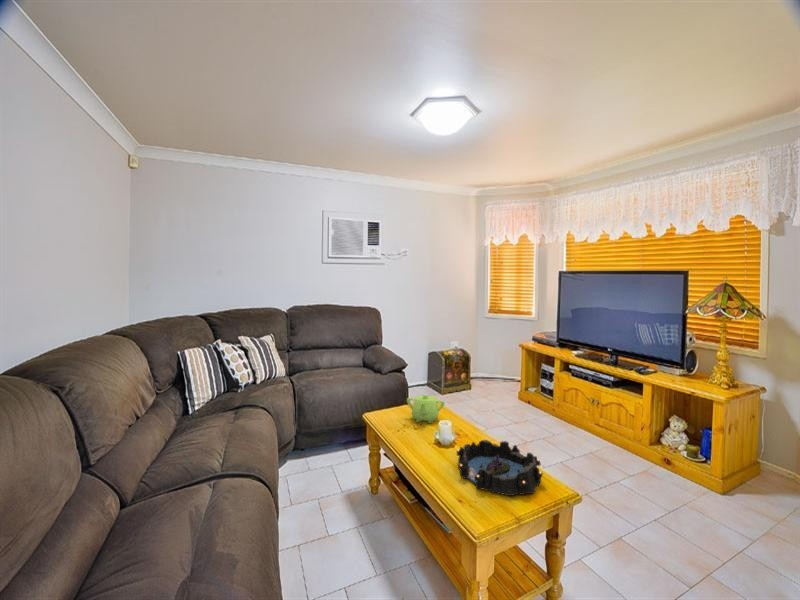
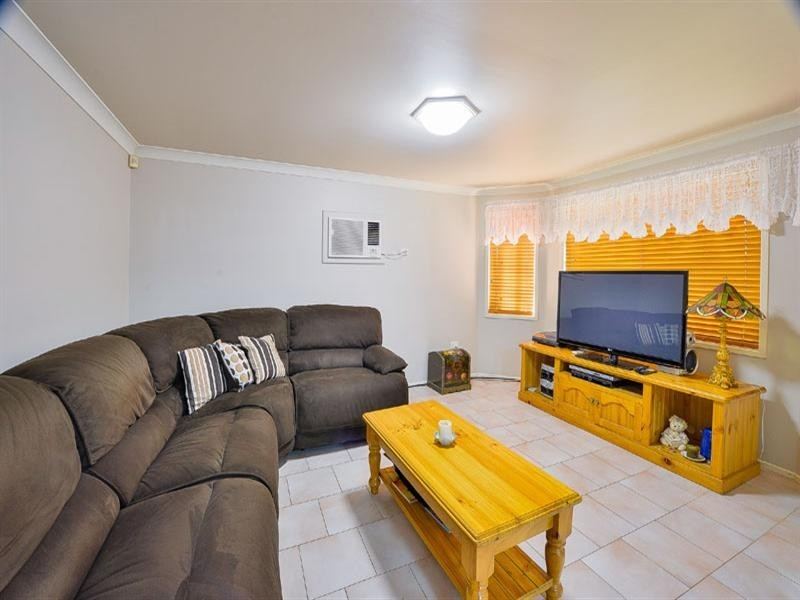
- teapot [406,393,446,424]
- decorative bowl [456,439,543,497]
